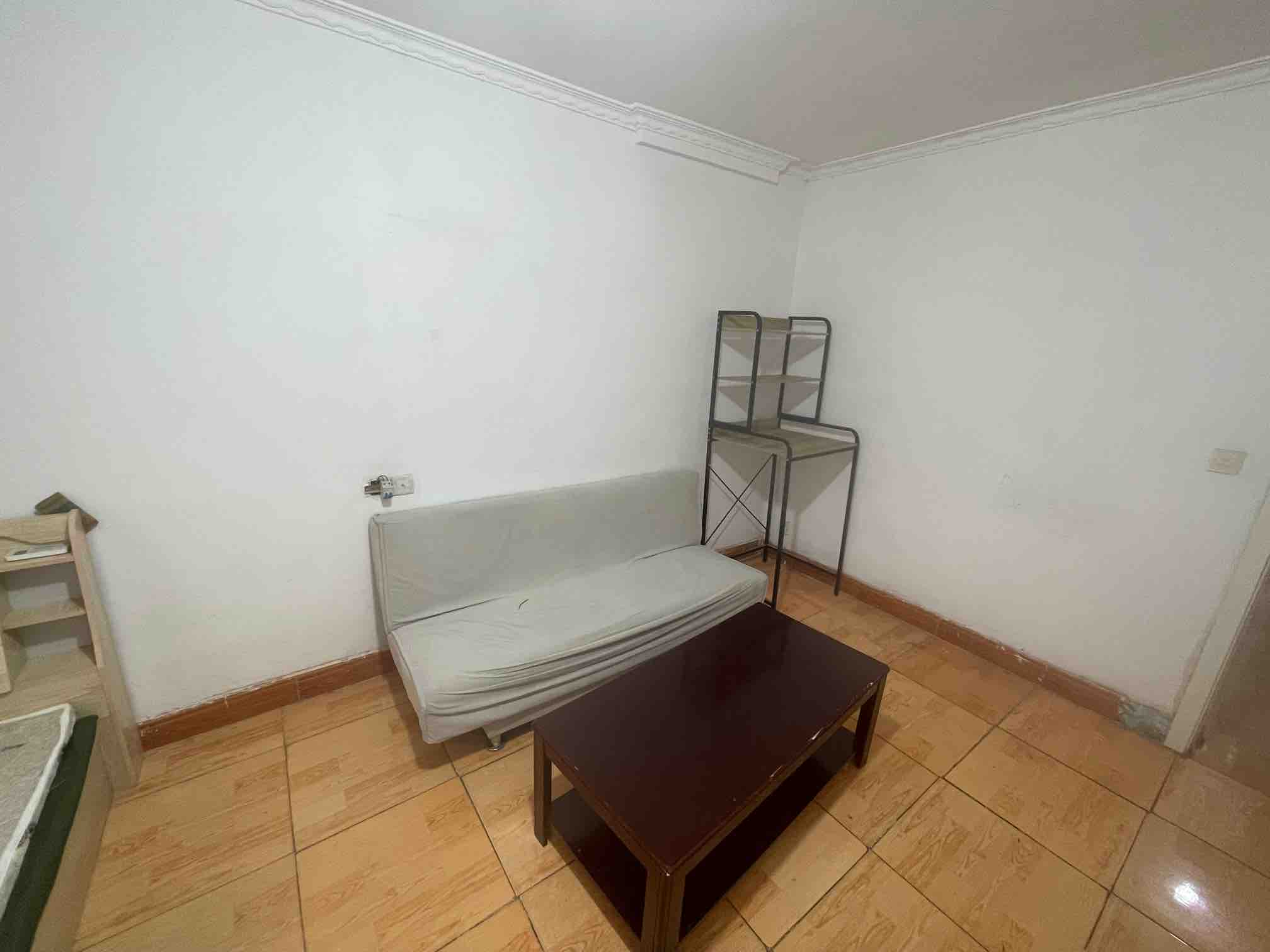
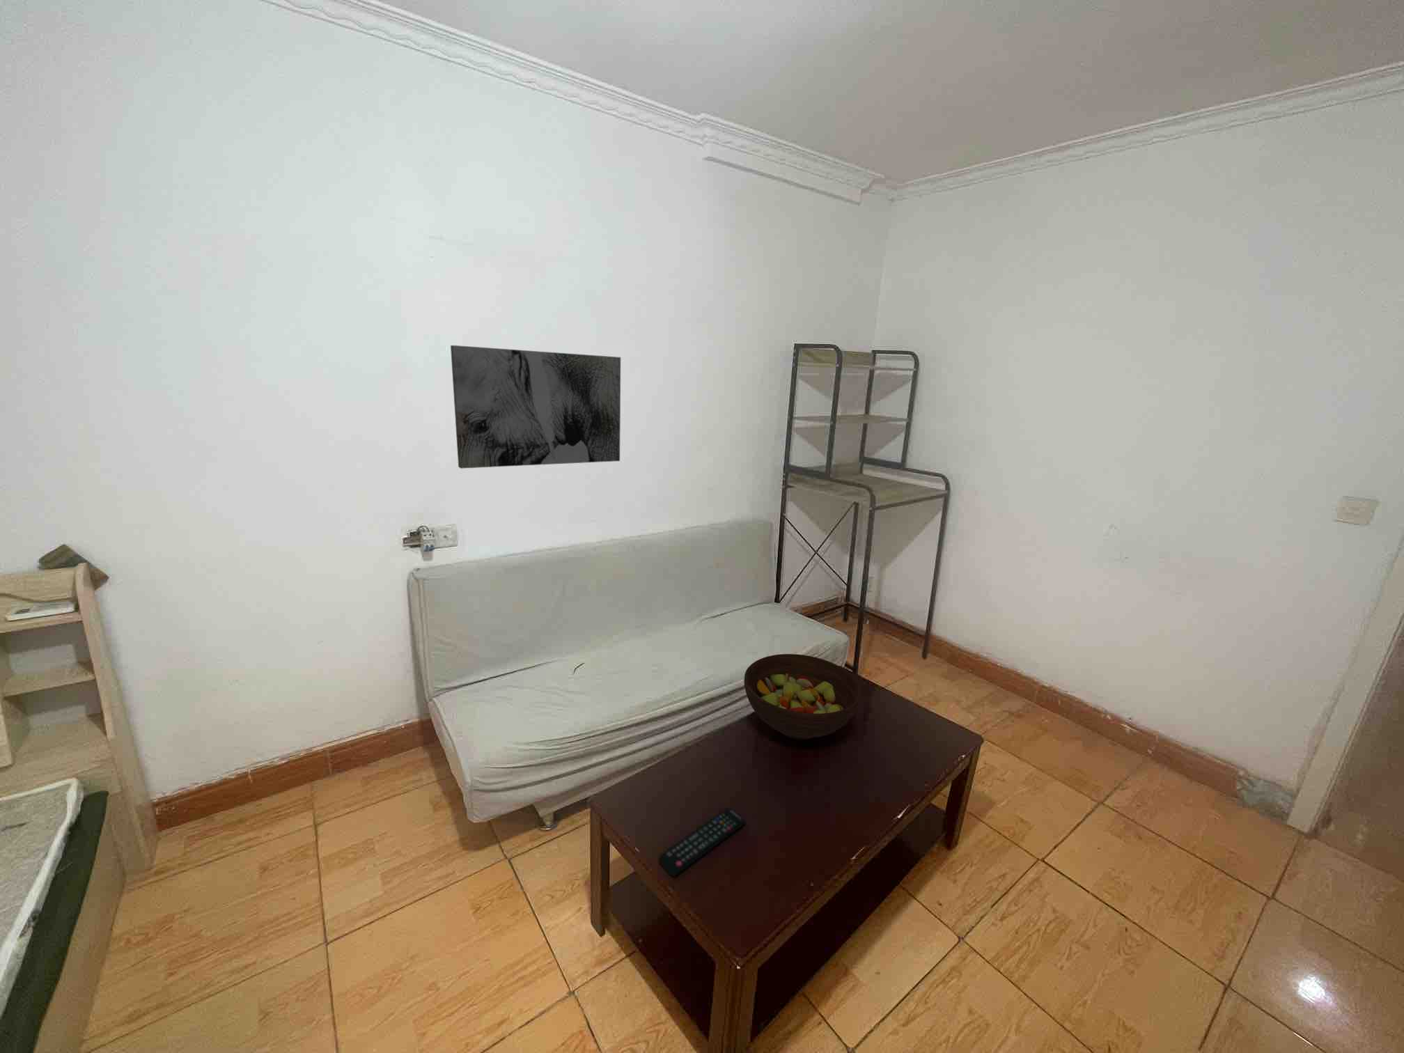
+ wall art [450,345,621,469]
+ fruit bowl [743,654,861,740]
+ remote control [658,807,747,877]
